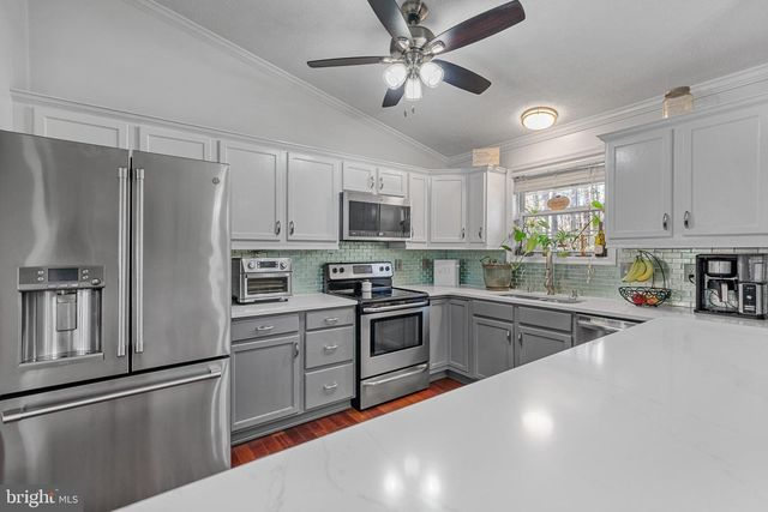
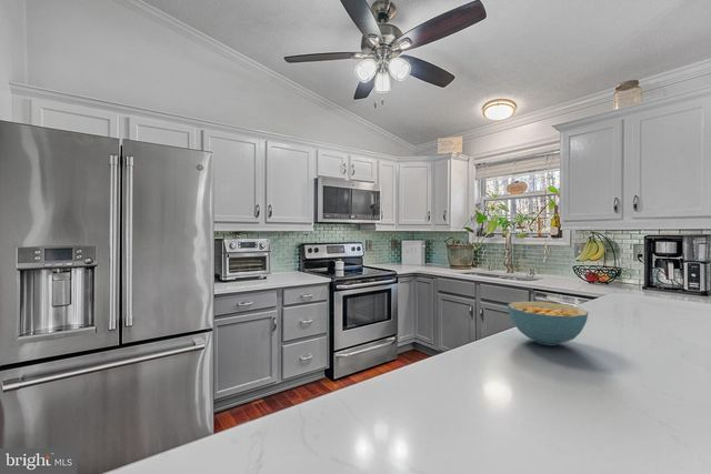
+ cereal bowl [507,300,589,346]
